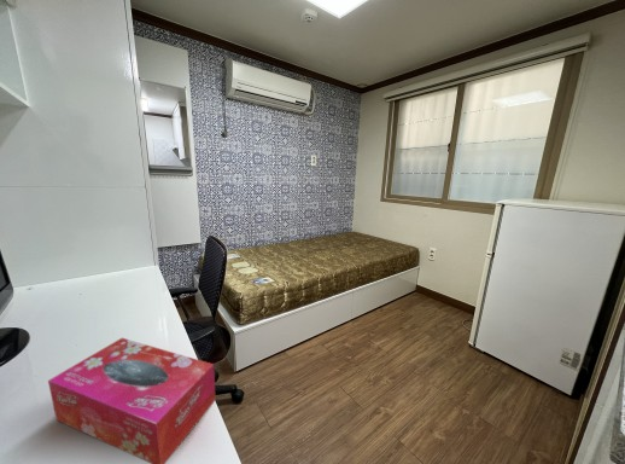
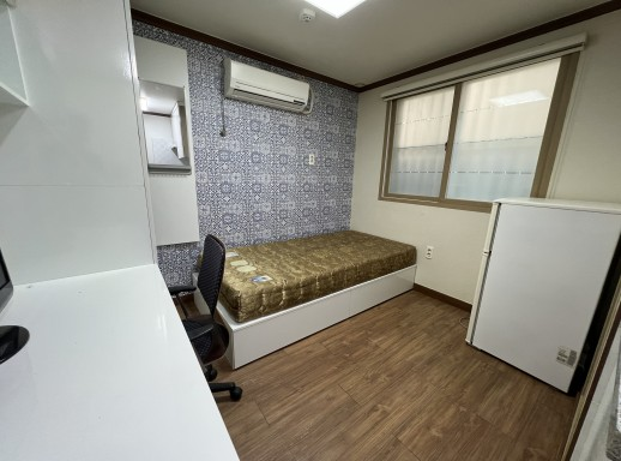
- tissue box [47,337,217,464]
